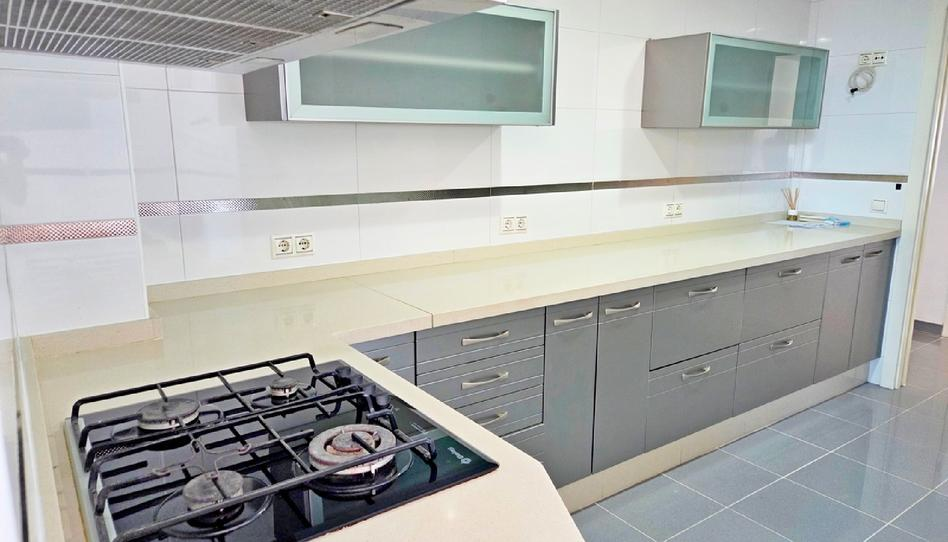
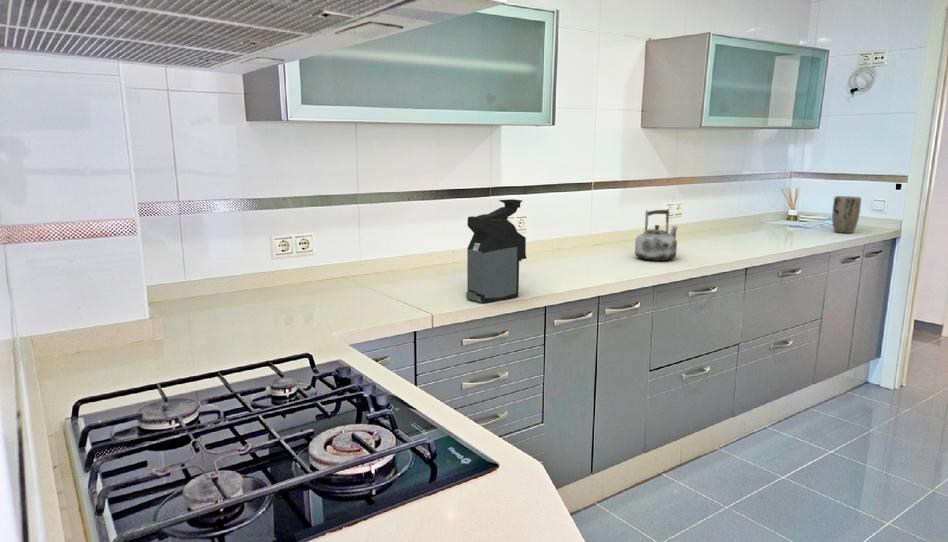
+ kettle [634,208,680,262]
+ coffee maker [465,198,528,304]
+ plant pot [831,195,862,234]
